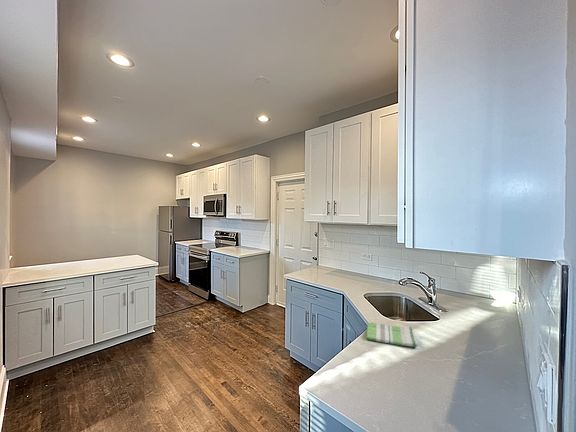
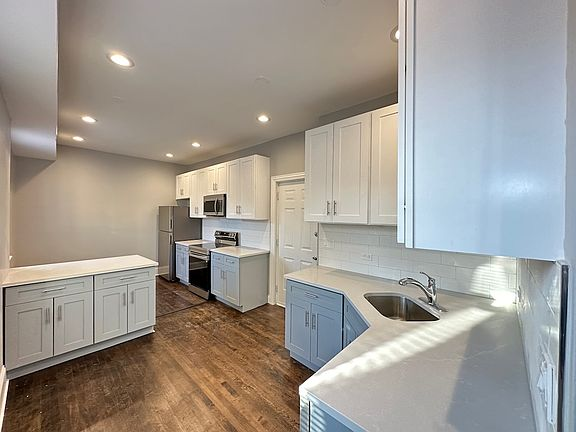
- dish towel [365,322,419,348]
